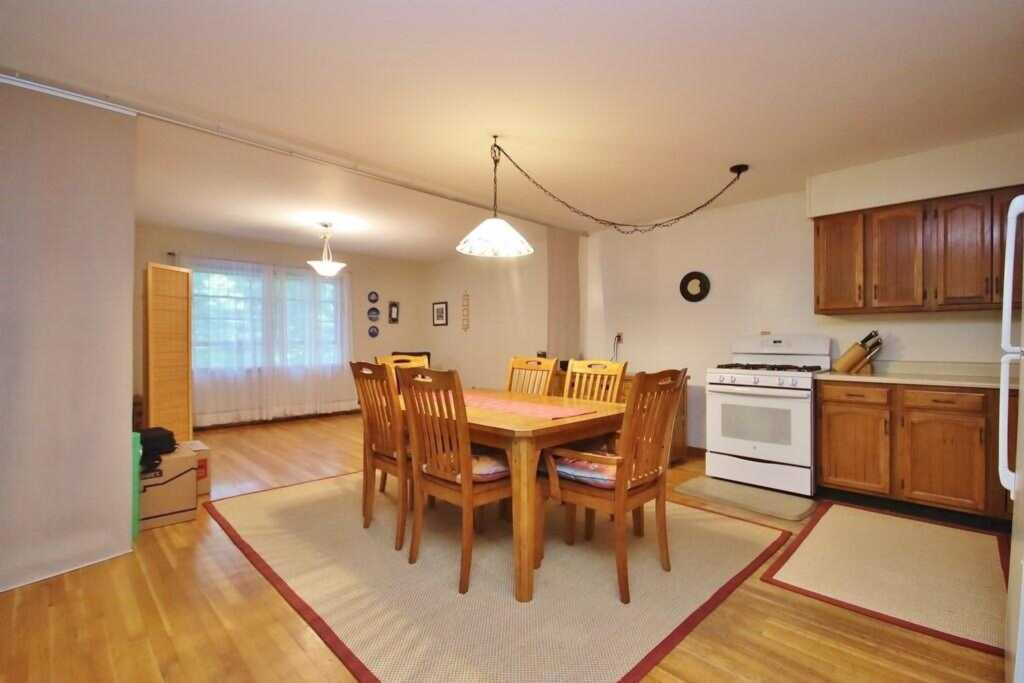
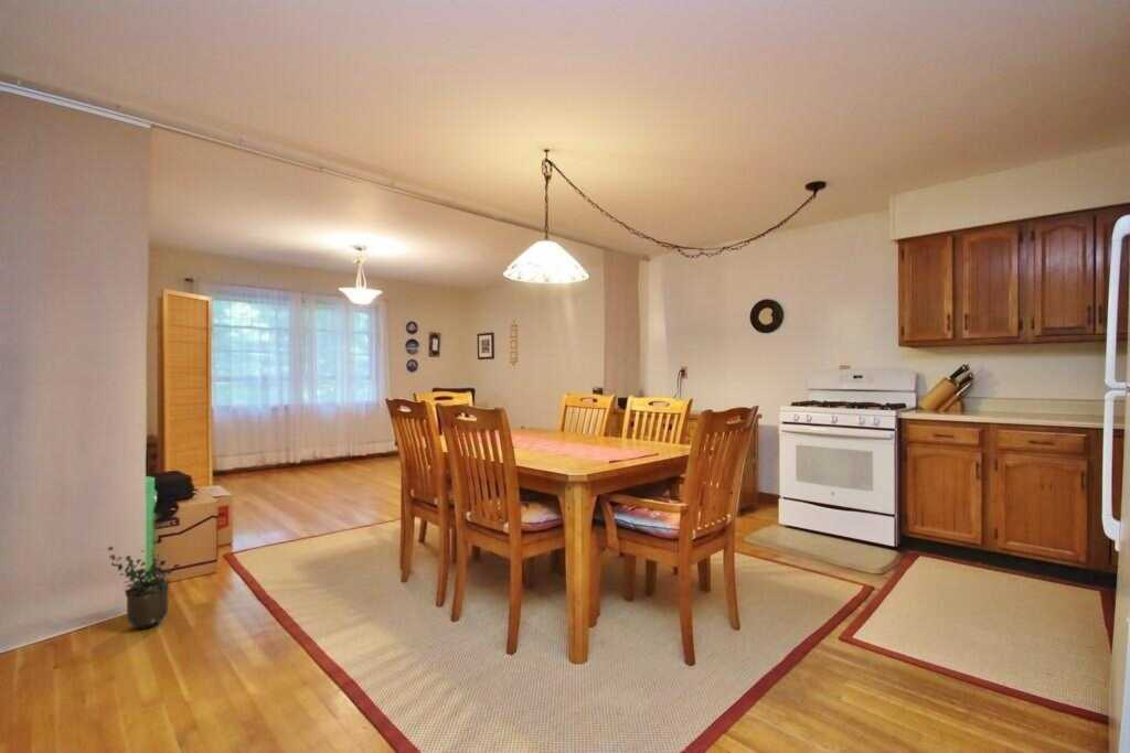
+ potted plant [107,546,181,630]
